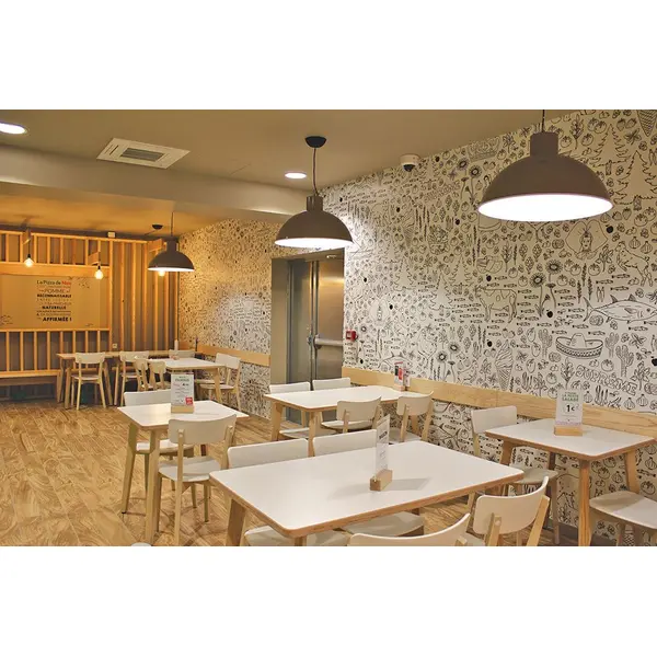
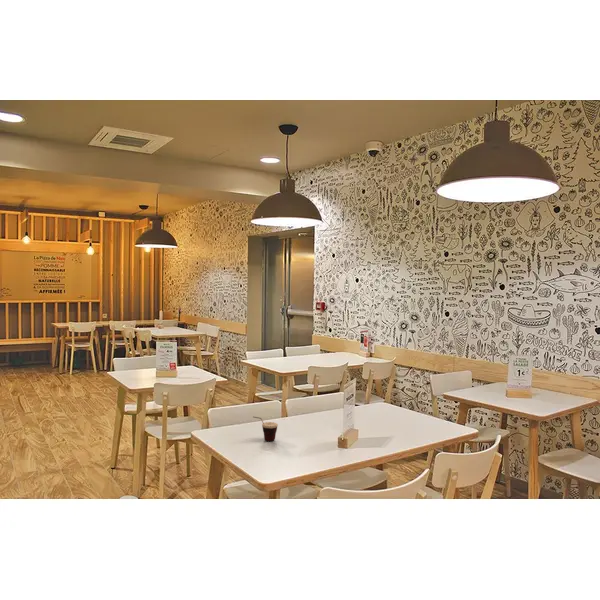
+ cup [253,416,279,442]
